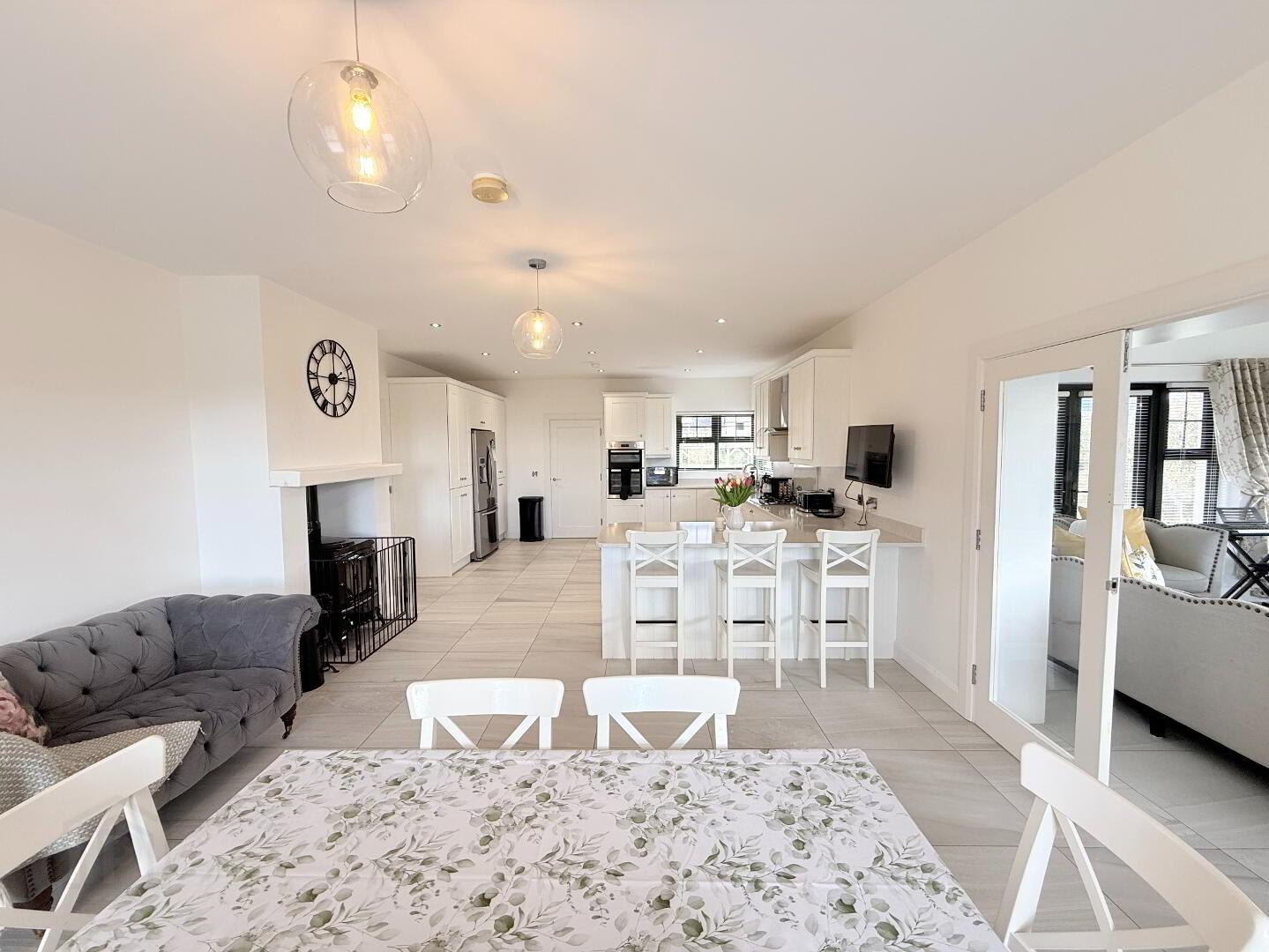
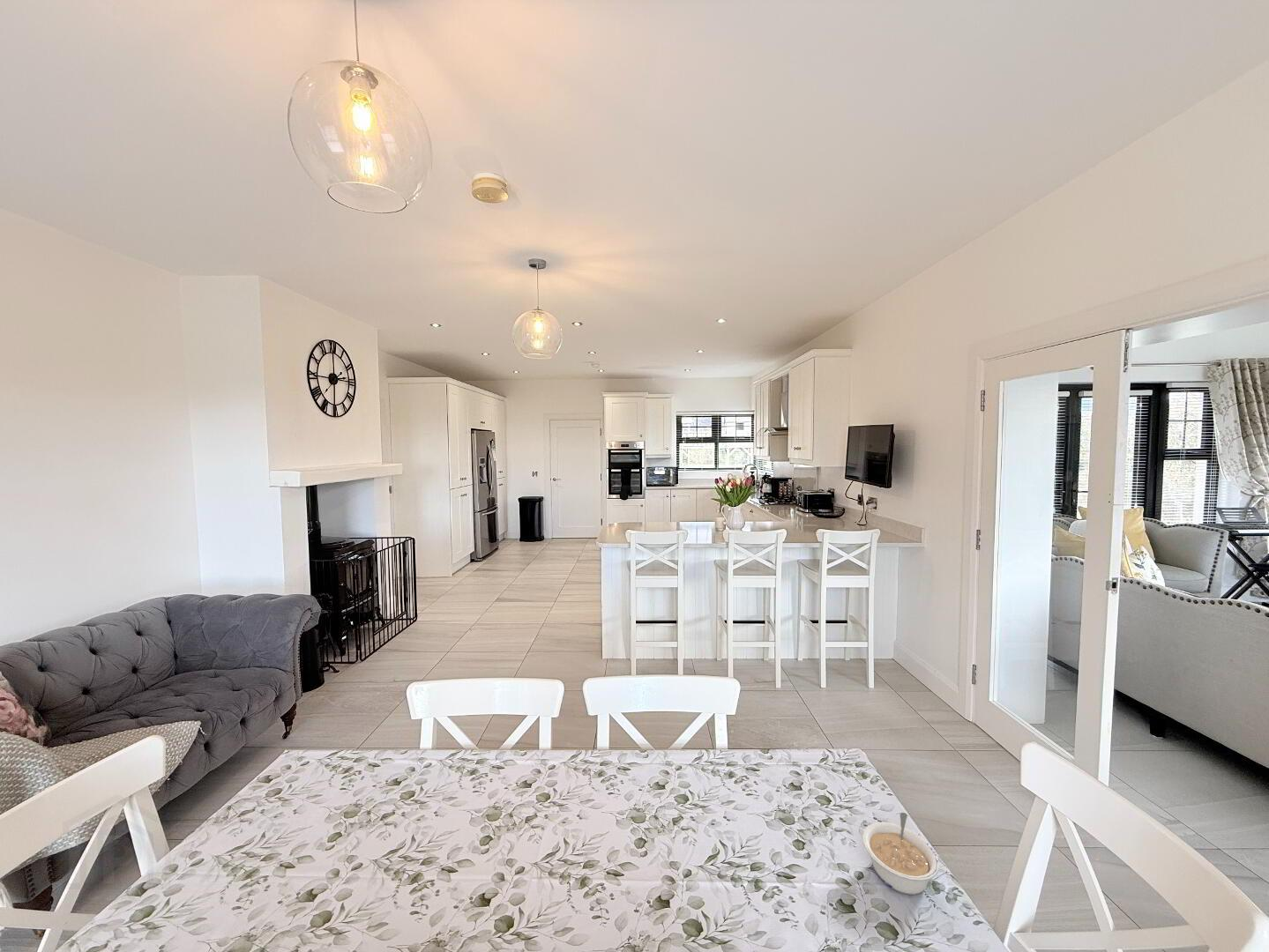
+ legume [862,812,940,896]
